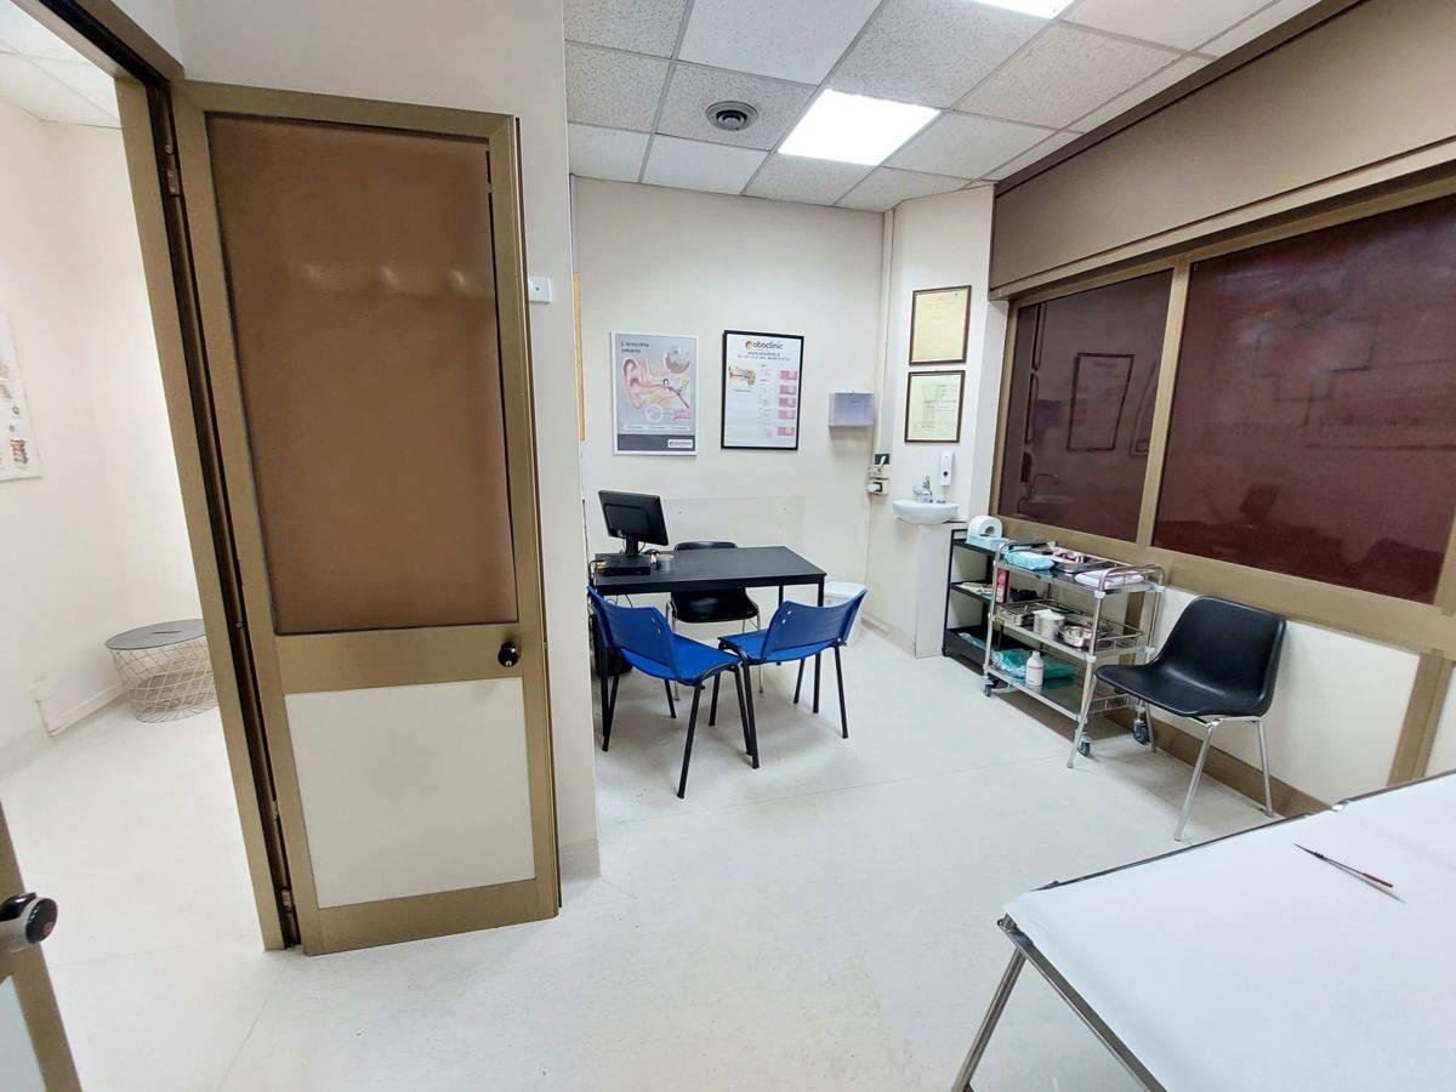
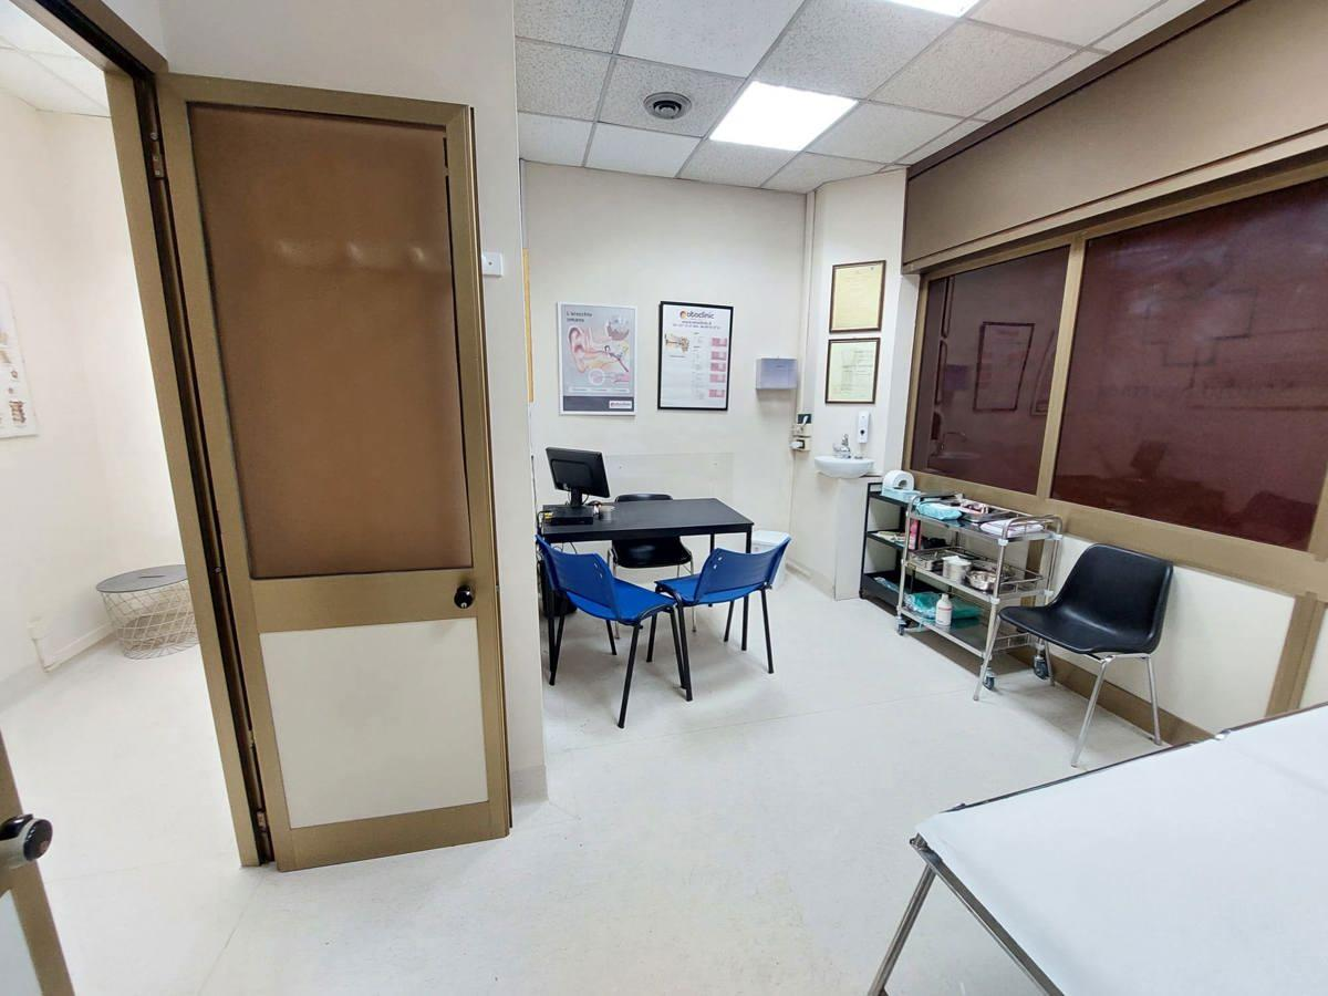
- pen [1292,842,1394,889]
